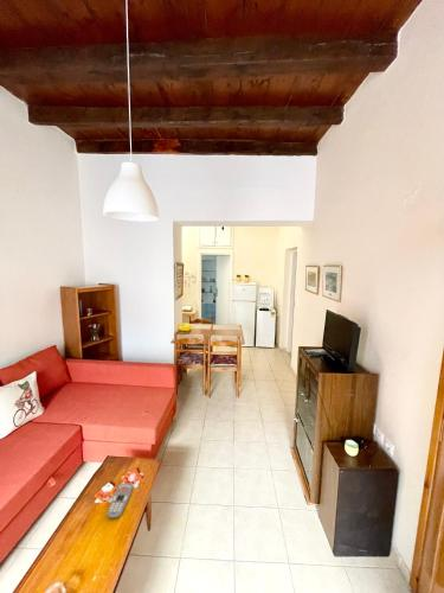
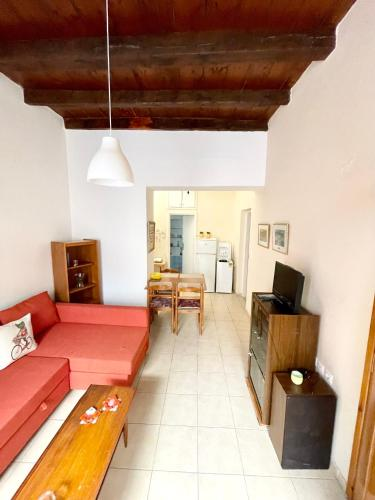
- remote control [105,483,135,519]
